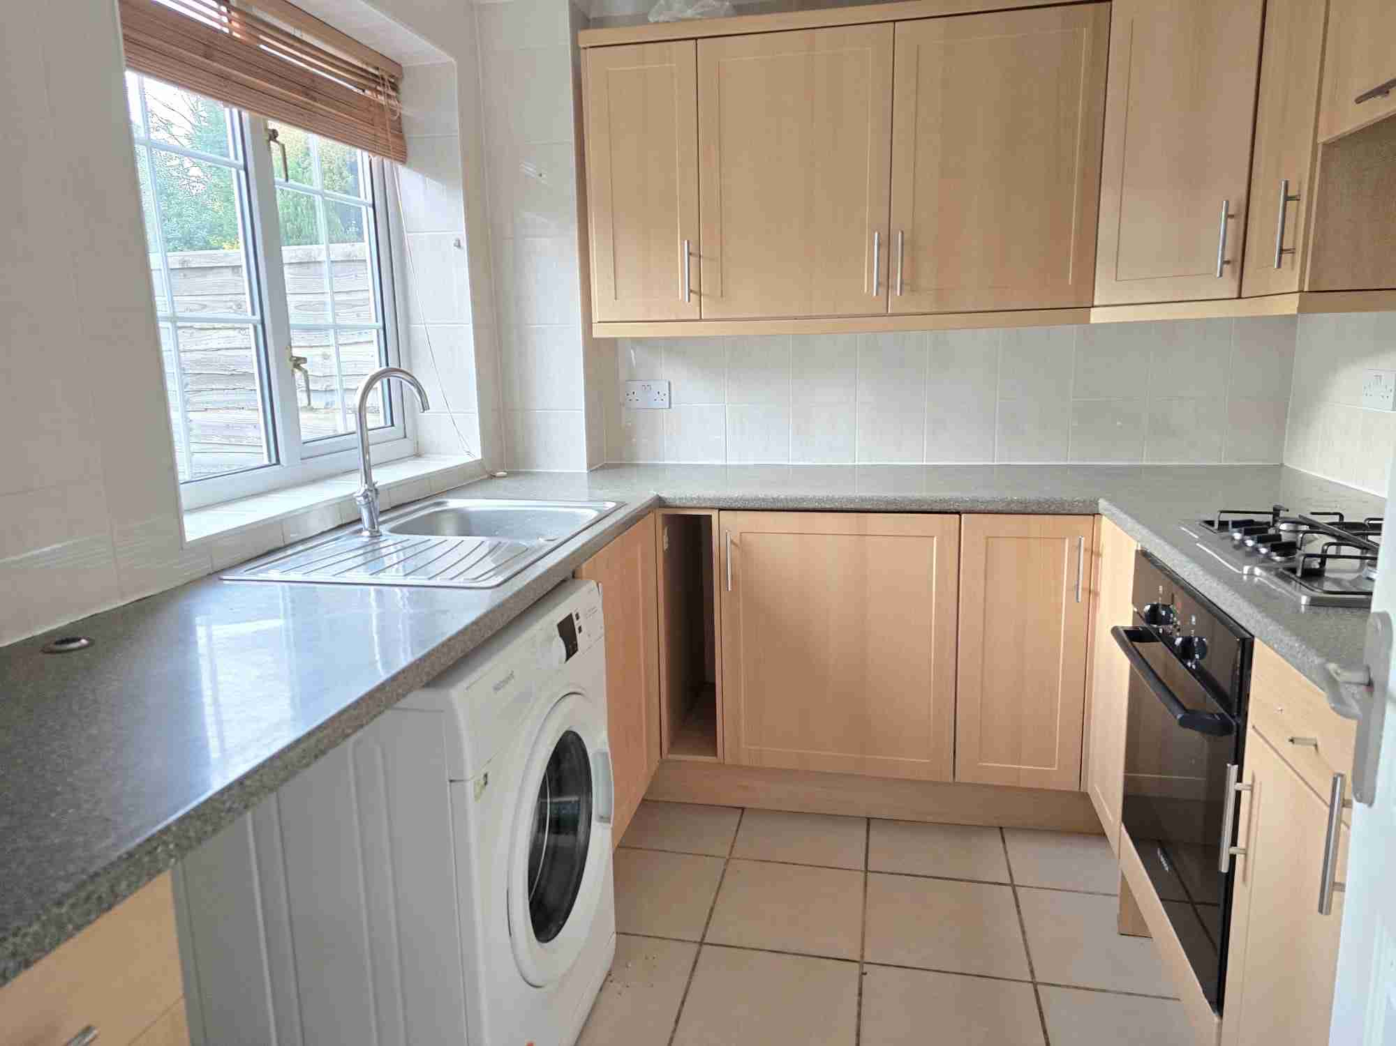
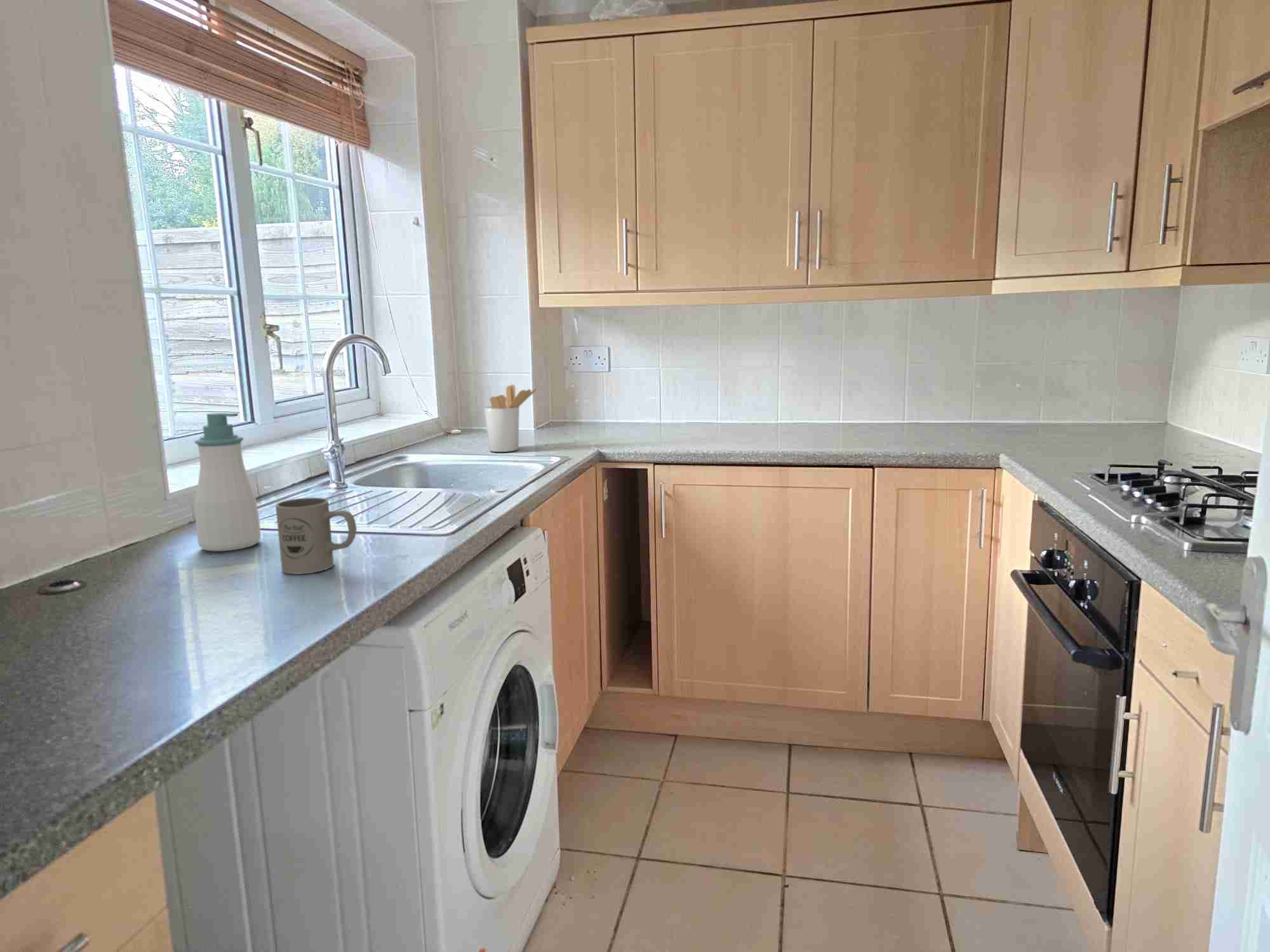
+ soap bottle [194,412,262,552]
+ mug [275,497,358,574]
+ utensil holder [484,384,537,453]
